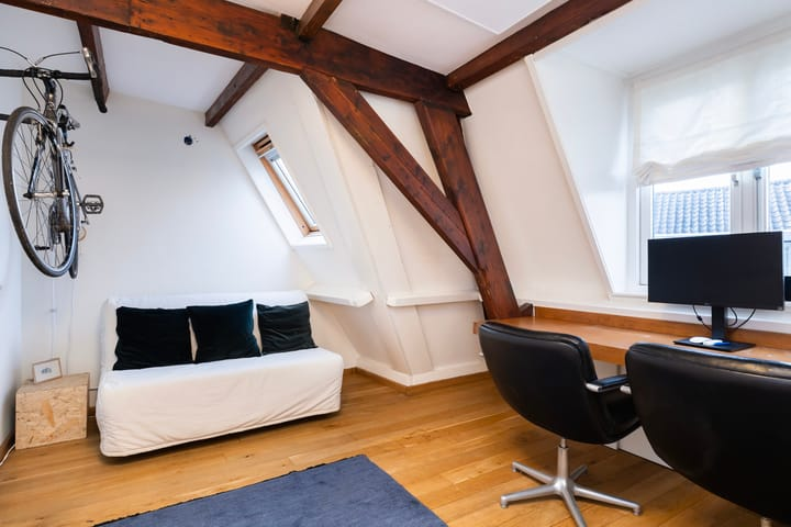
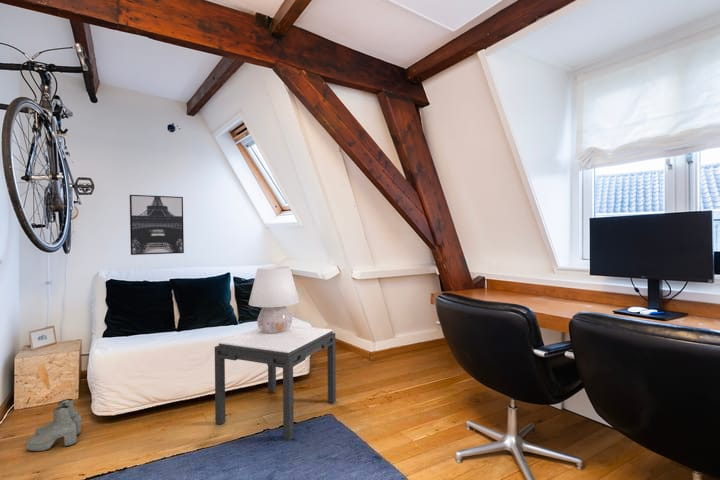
+ side table [214,324,337,441]
+ boots [25,398,82,452]
+ wall art [129,194,185,256]
+ table lamp [248,265,300,333]
